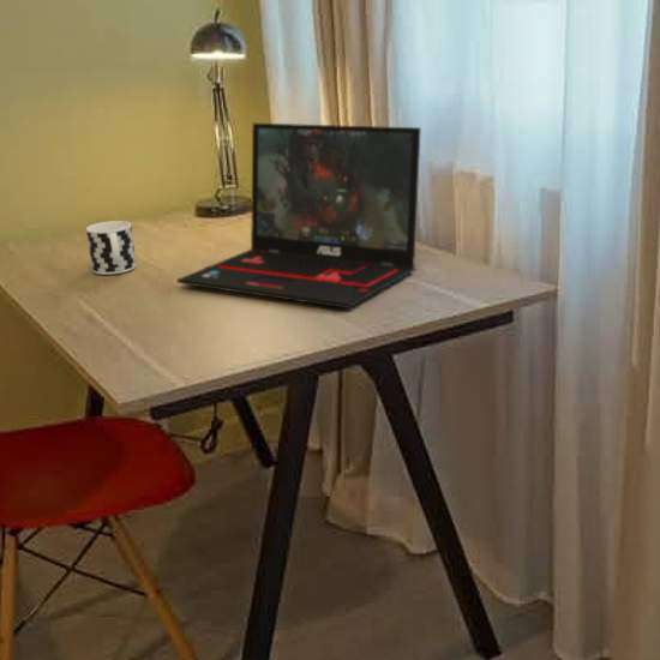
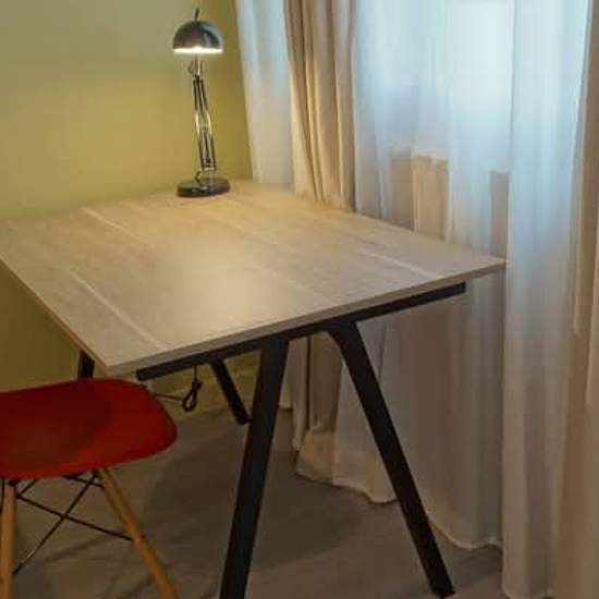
- laptop [176,122,422,310]
- cup [85,220,138,276]
